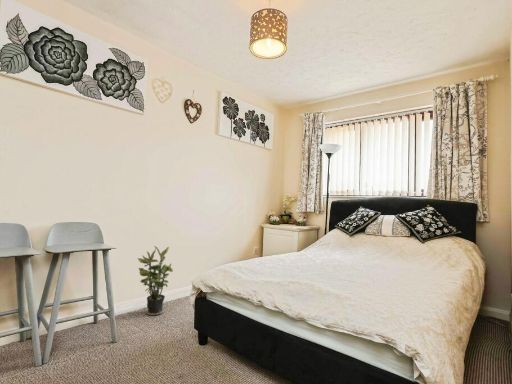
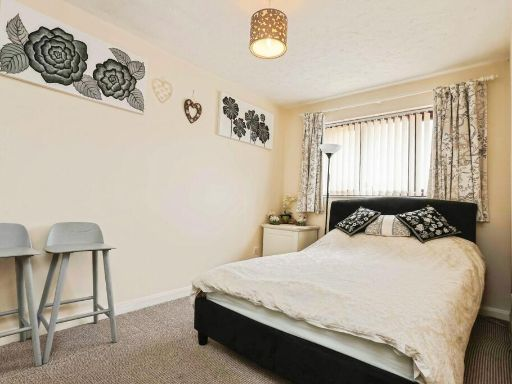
- potted plant [137,245,174,317]
